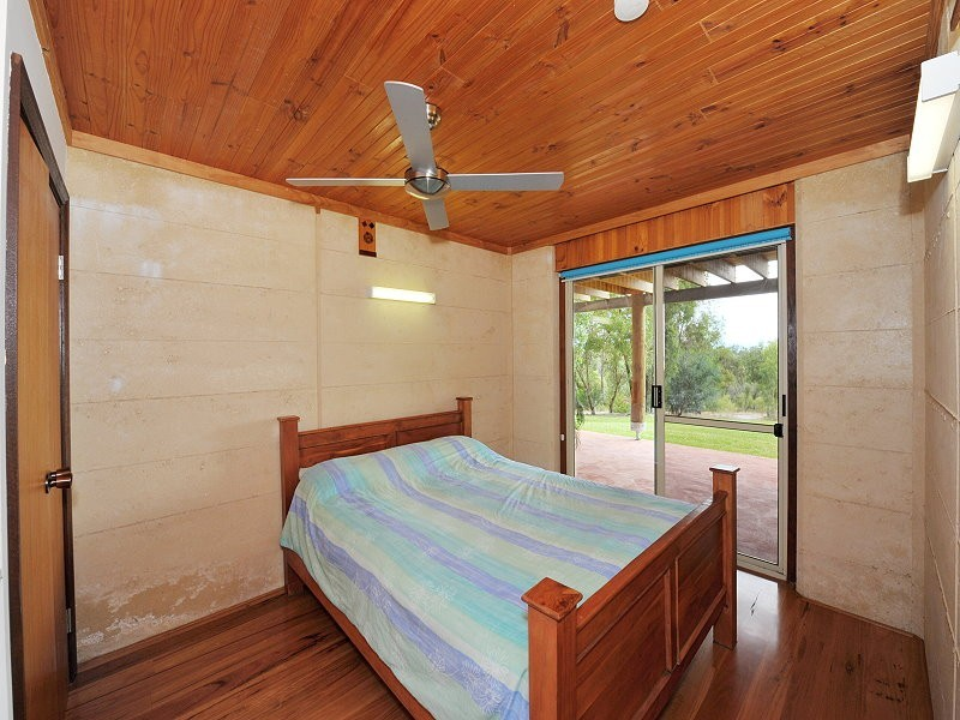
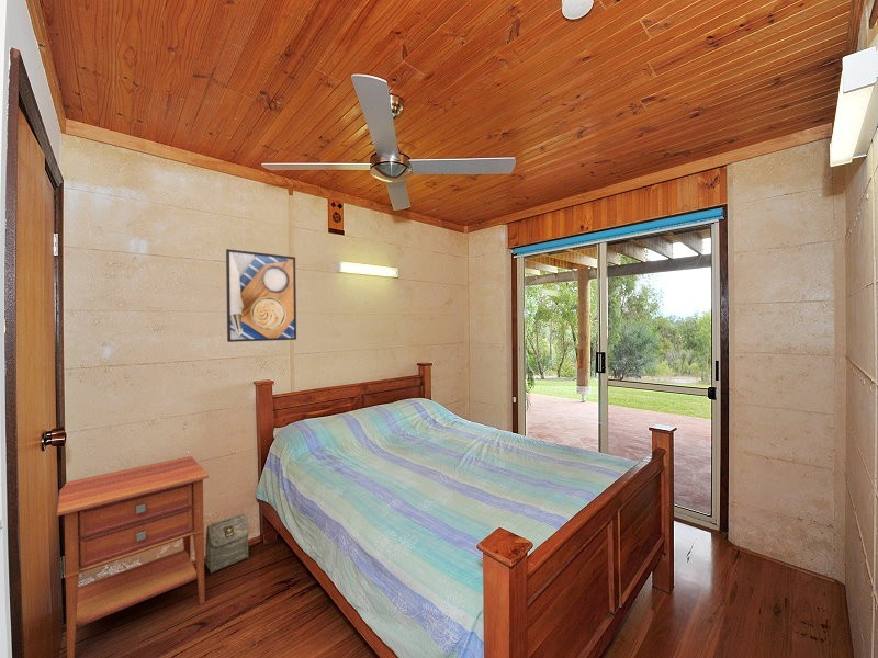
+ nightstand [55,455,210,658]
+ bag [204,512,250,574]
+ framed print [225,248,297,343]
